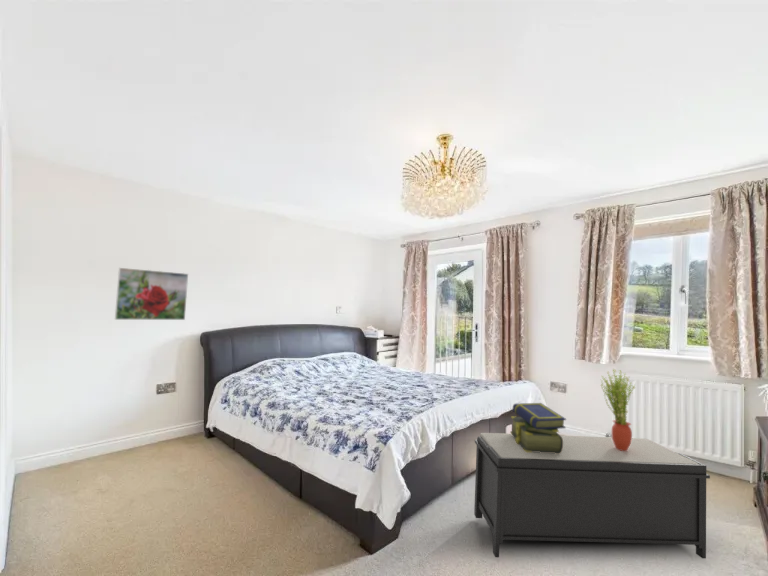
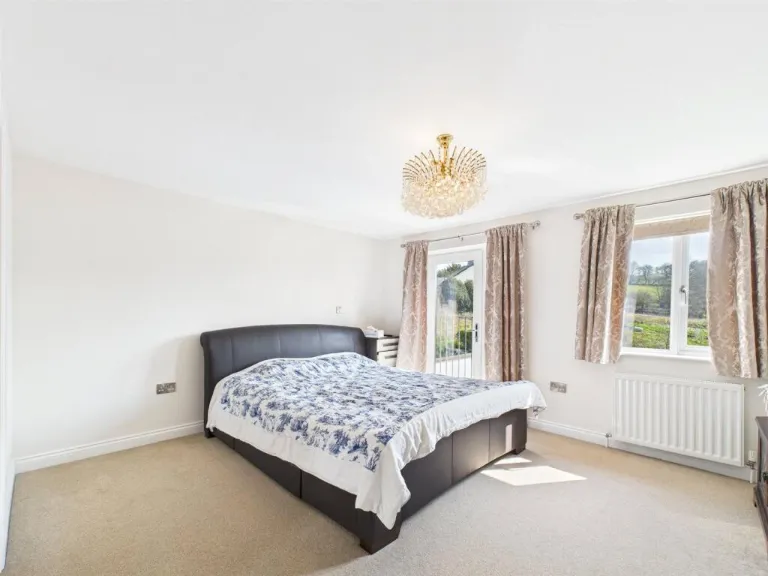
- stack of books [509,402,567,454]
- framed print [114,267,189,321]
- bench [473,432,711,559]
- potted plant [599,368,636,451]
